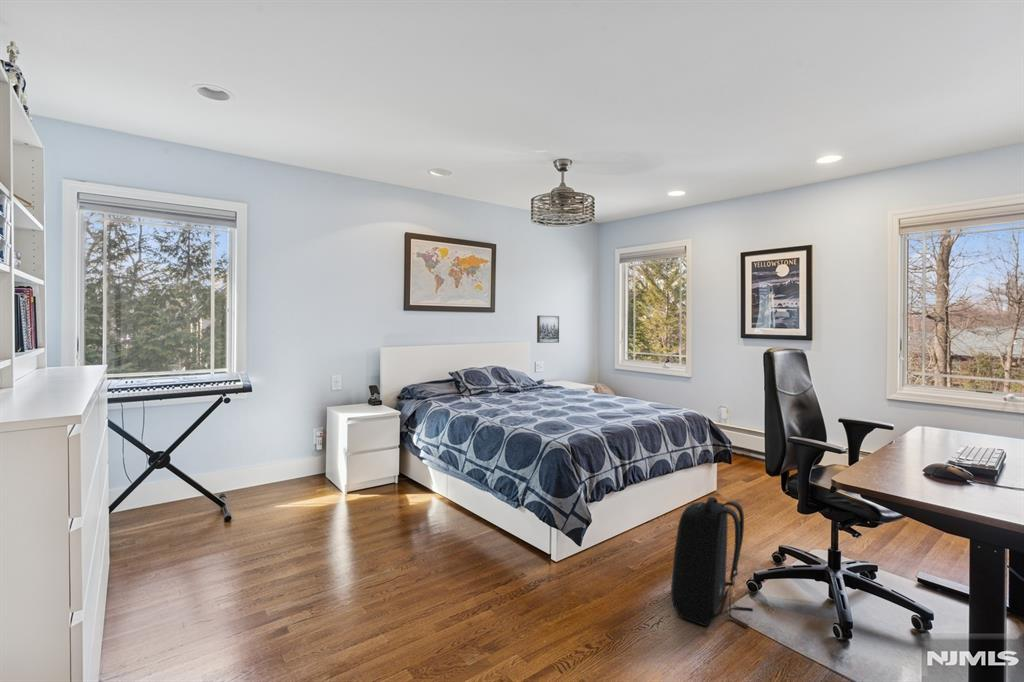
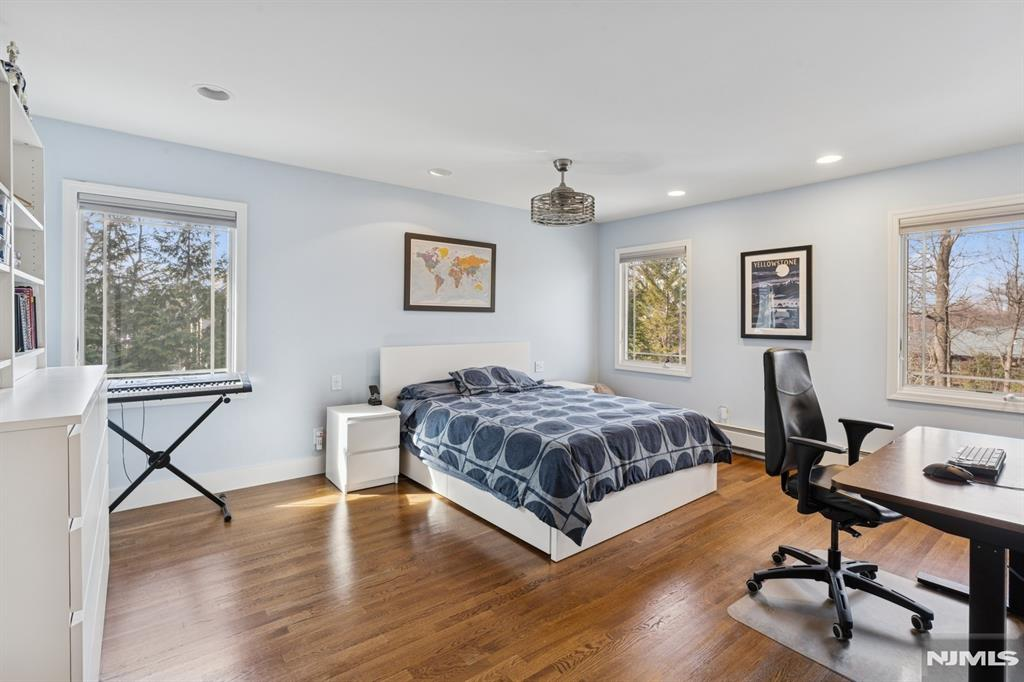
- backpack [670,496,754,627]
- wall art [536,314,560,344]
